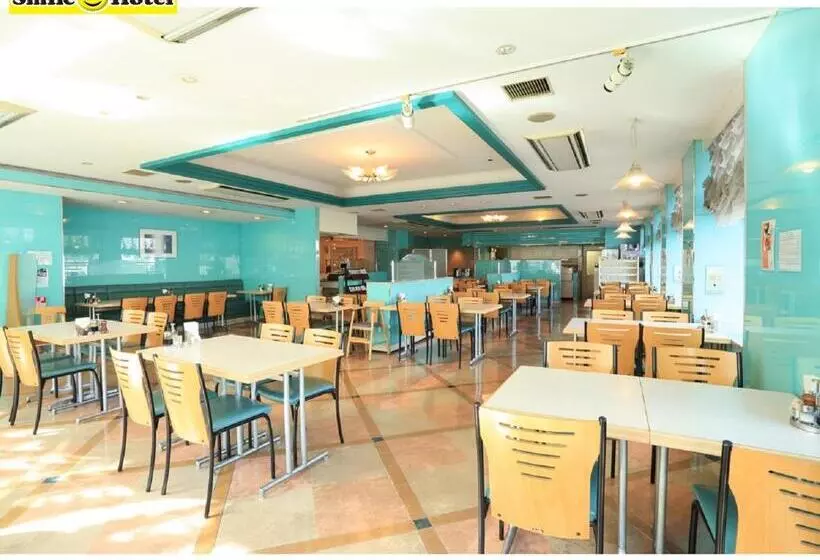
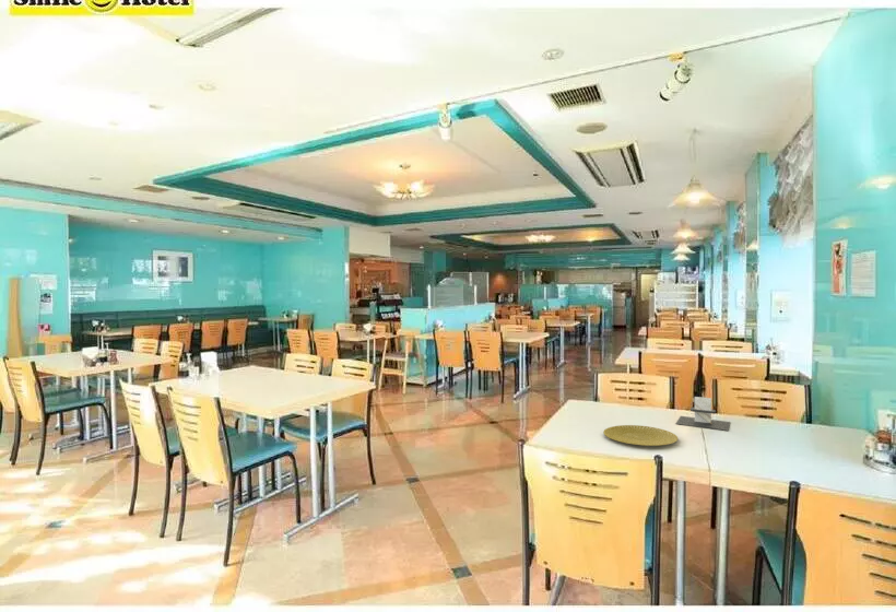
+ plate [602,424,680,447]
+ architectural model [675,396,731,432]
